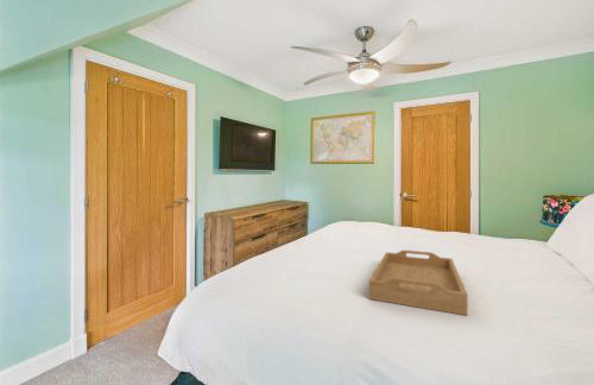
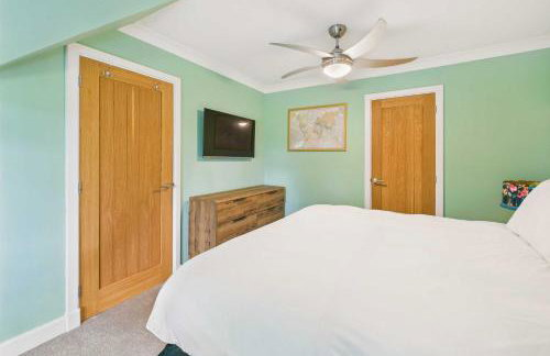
- serving tray [368,248,469,316]
